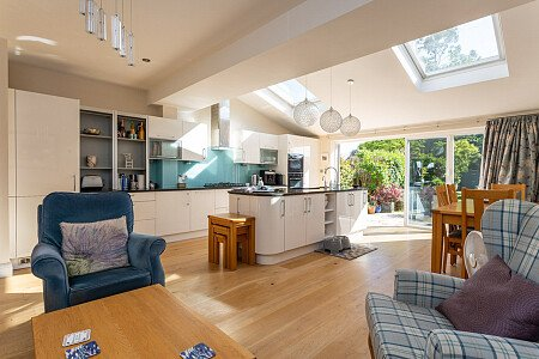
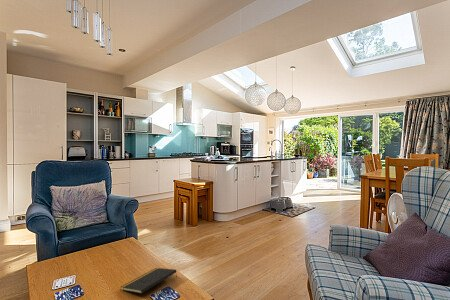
+ notepad [120,267,178,294]
